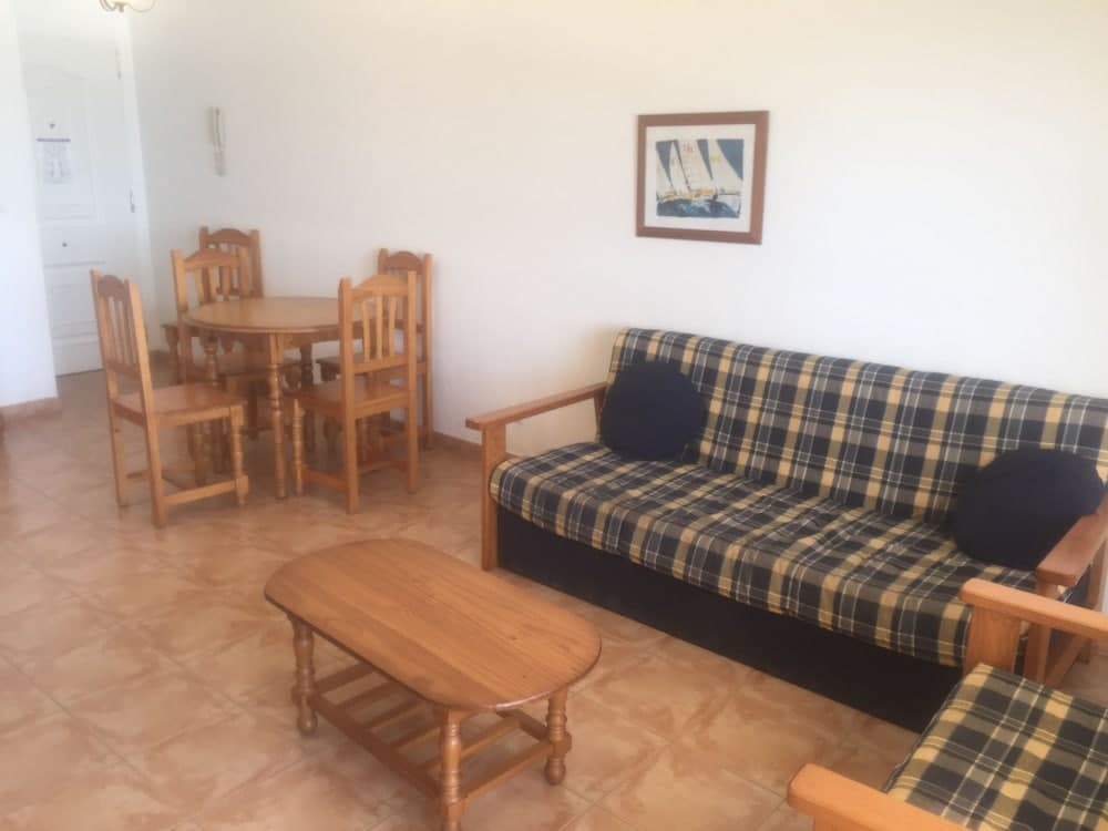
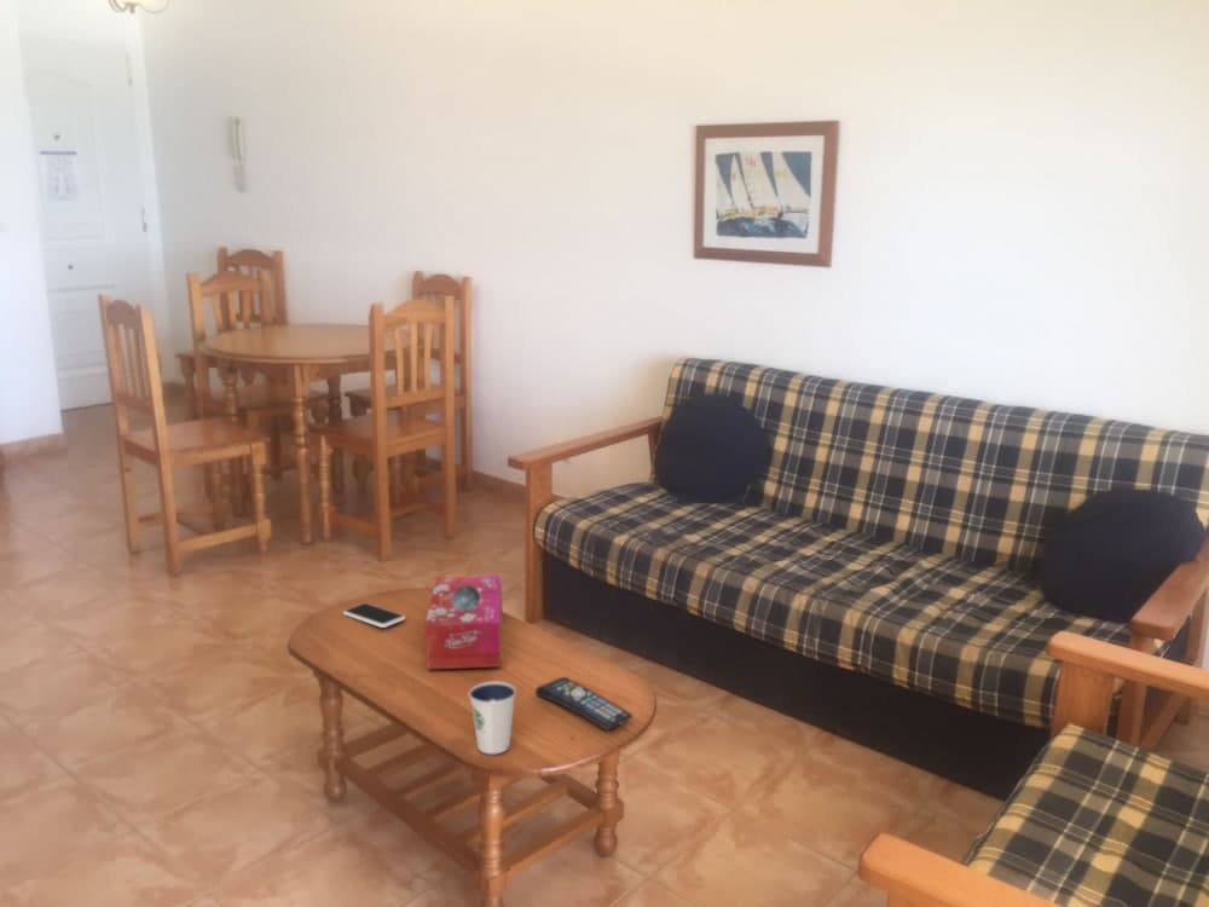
+ dixie cup [468,681,517,756]
+ remote control [534,676,634,732]
+ tissue box [424,574,504,670]
+ smartphone [342,602,406,629]
